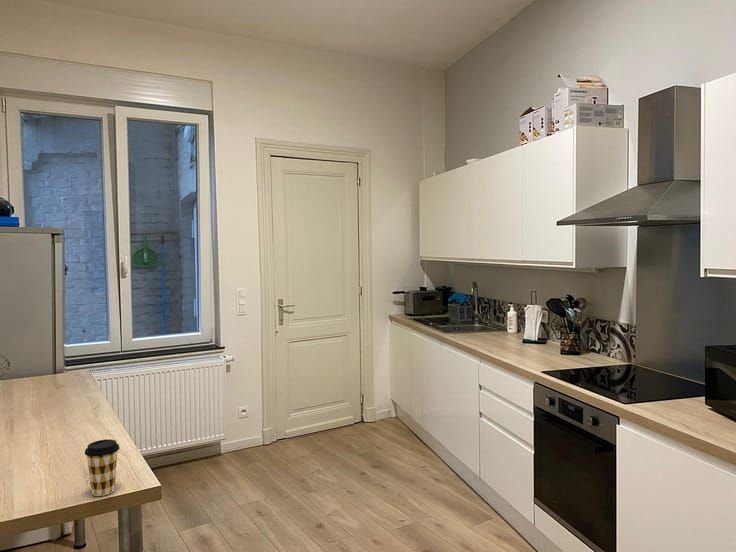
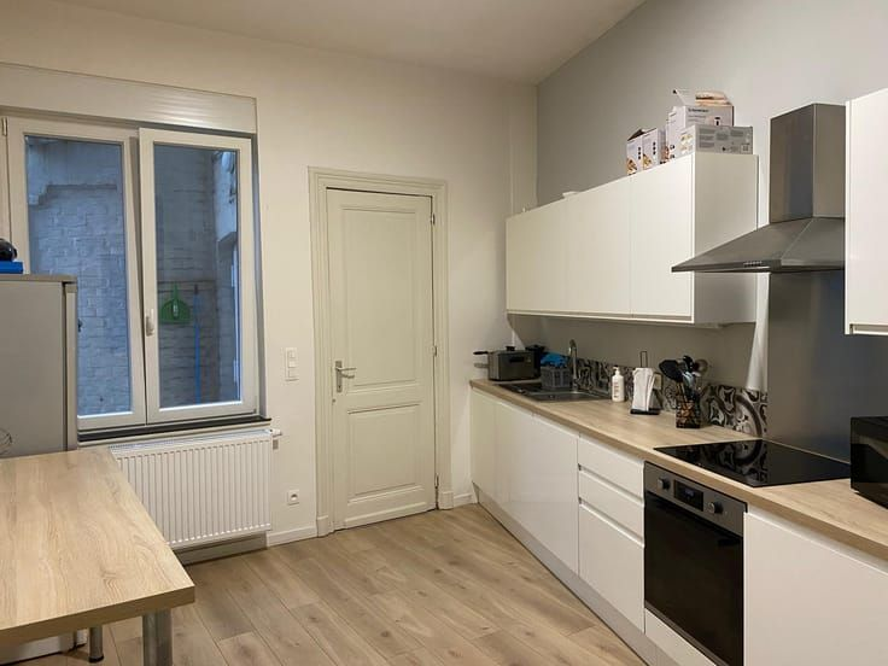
- coffee cup [84,438,120,497]
